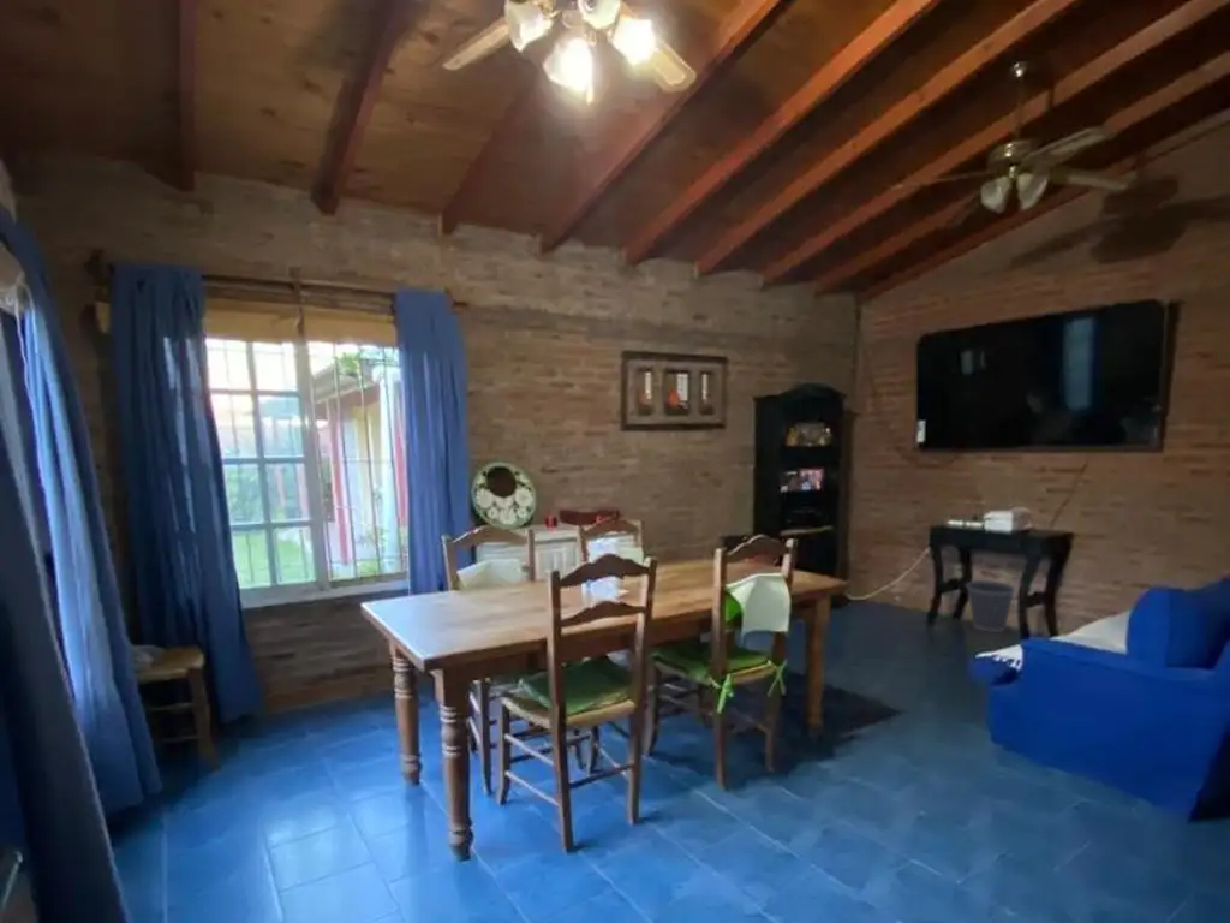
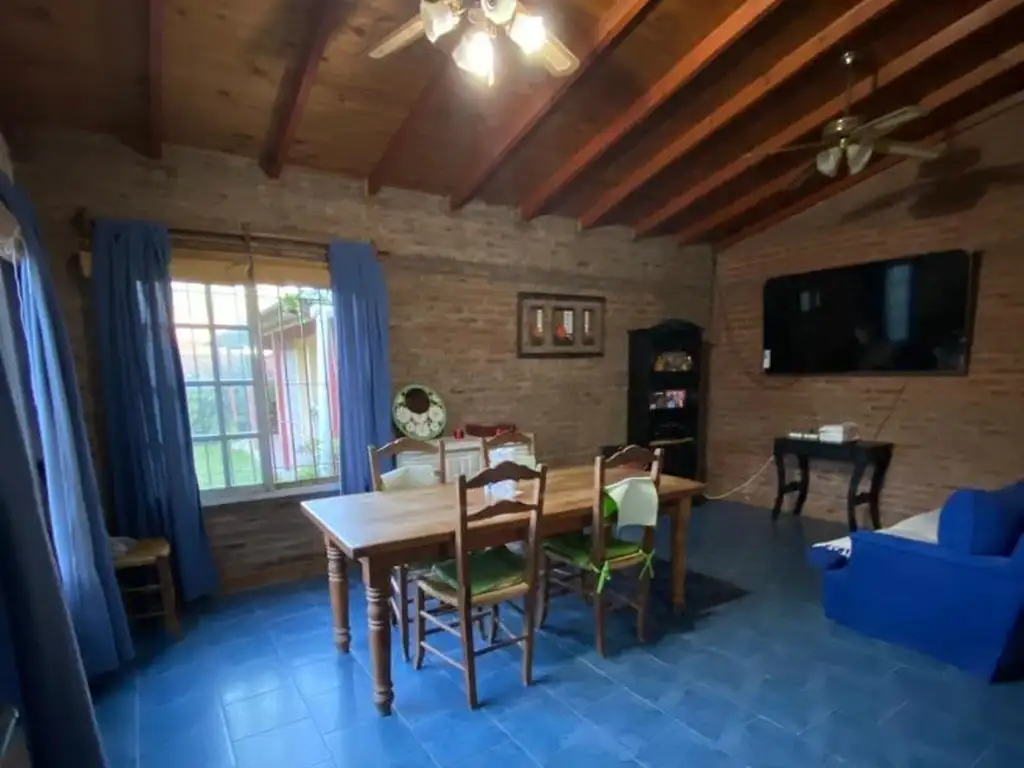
- wastebasket [965,579,1016,633]
